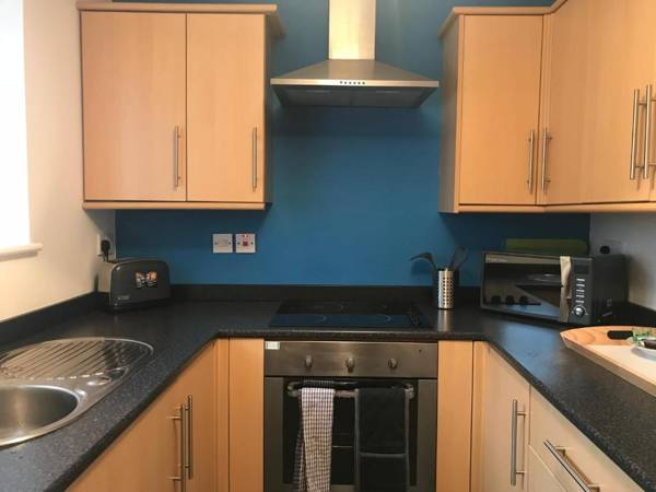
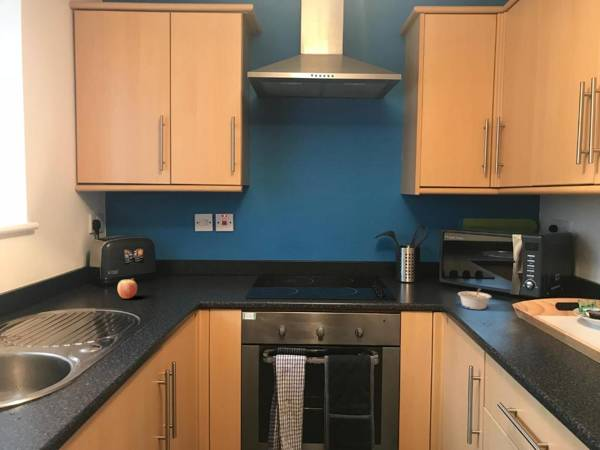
+ fruit [117,277,138,299]
+ legume [457,287,492,310]
